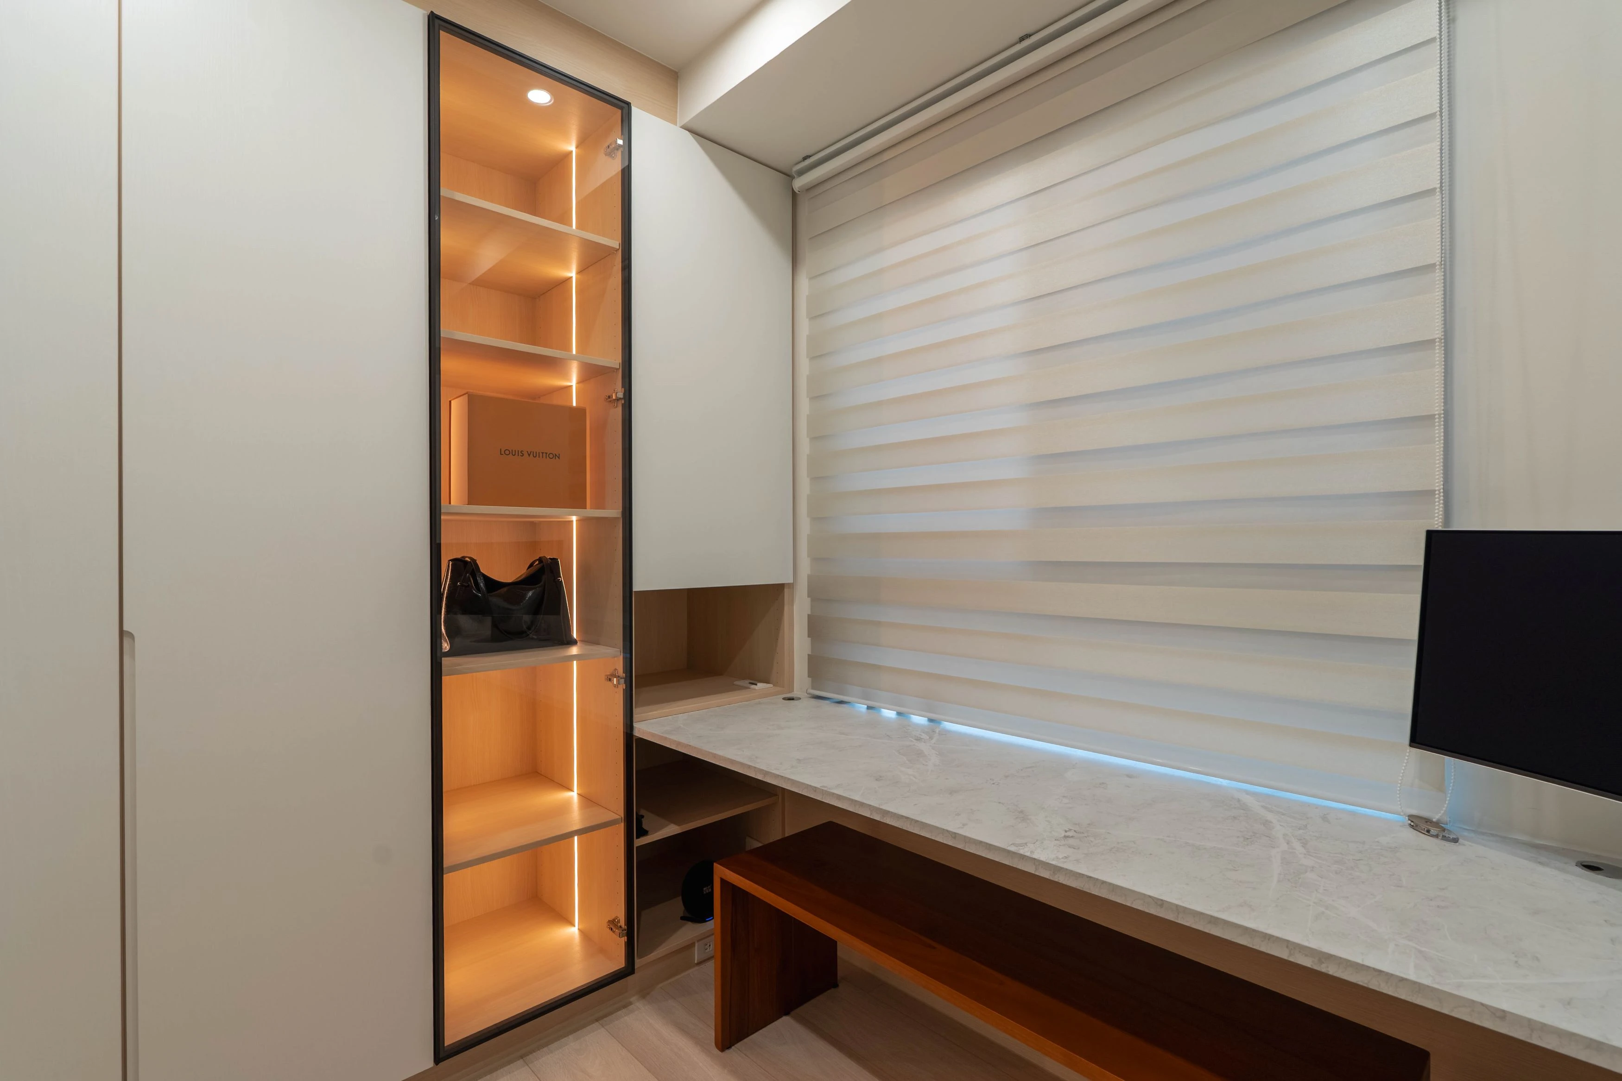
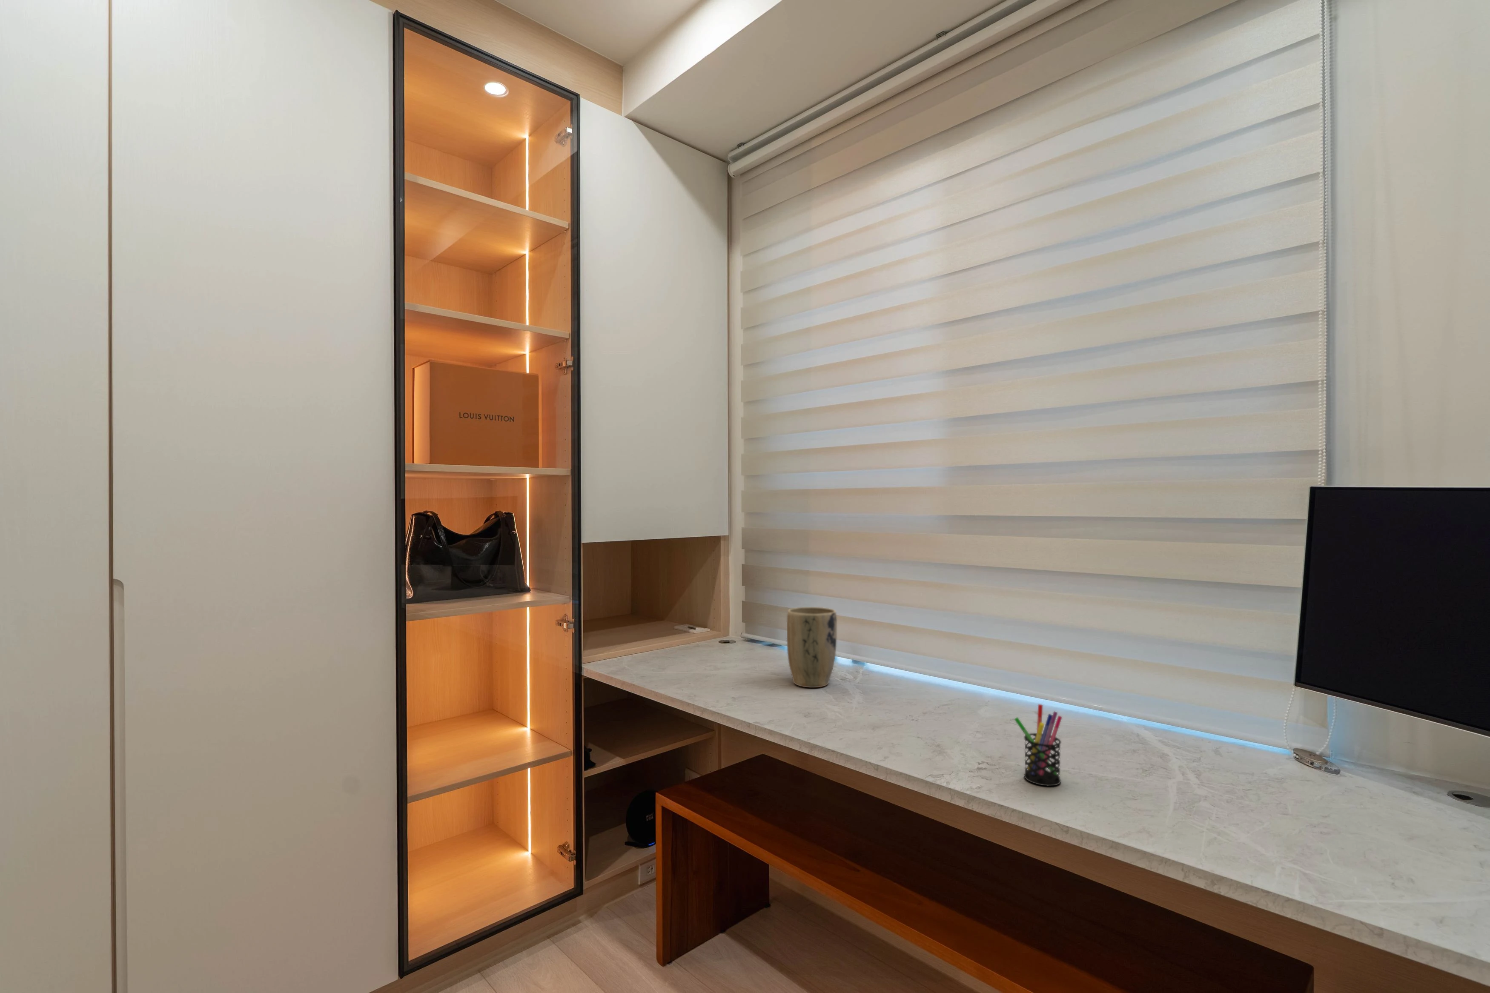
+ plant pot [786,606,837,688]
+ pen holder [1014,704,1062,787]
